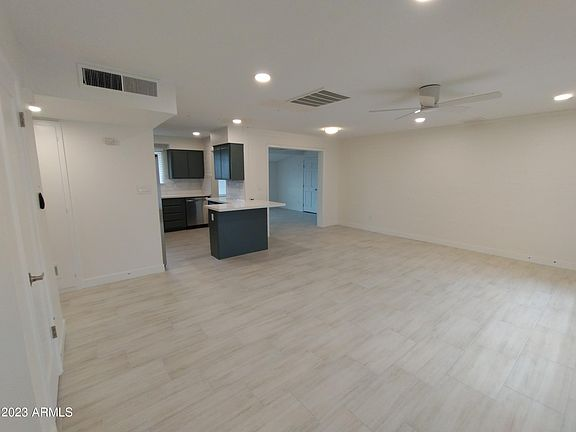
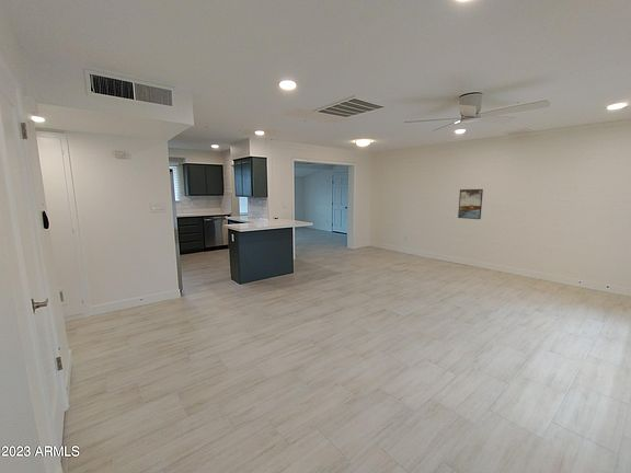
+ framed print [457,188,484,220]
